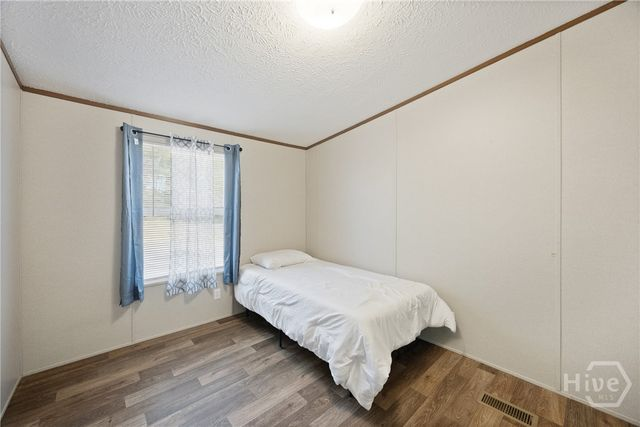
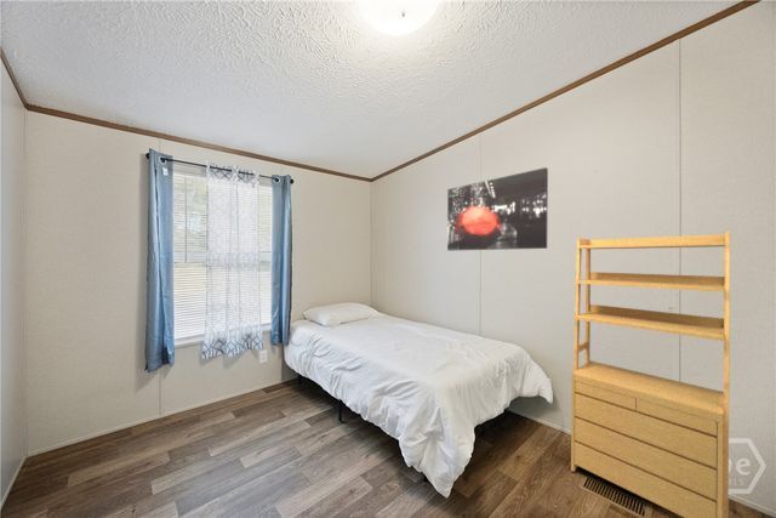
+ wall art [446,166,549,252]
+ shelving unit [570,230,731,518]
